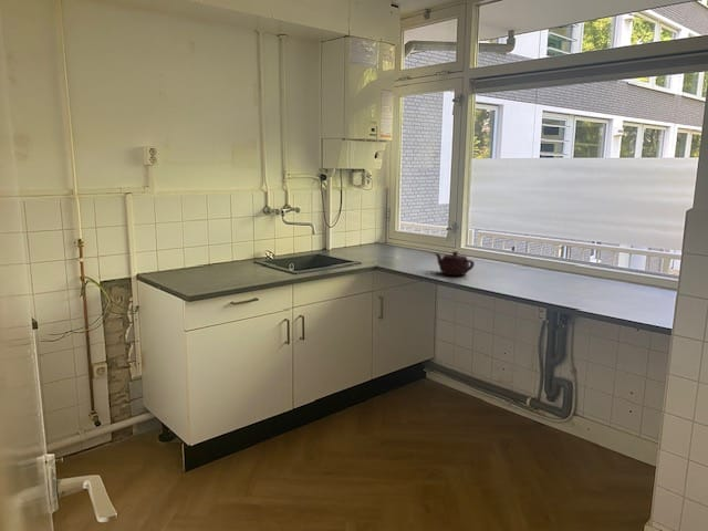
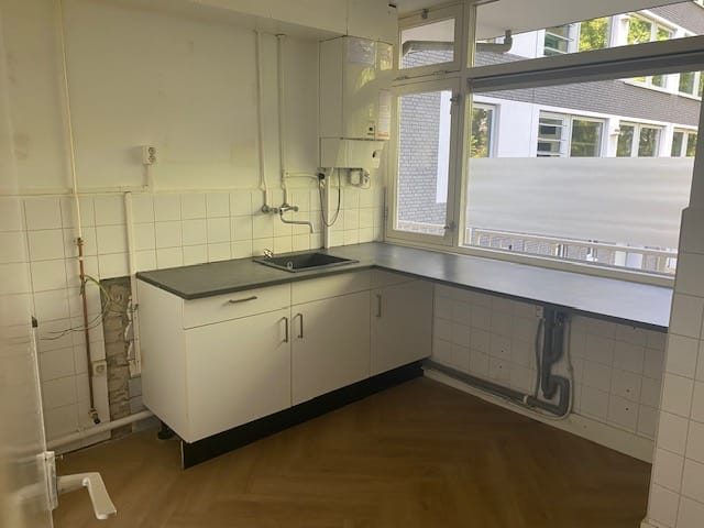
- teapot [434,250,476,277]
